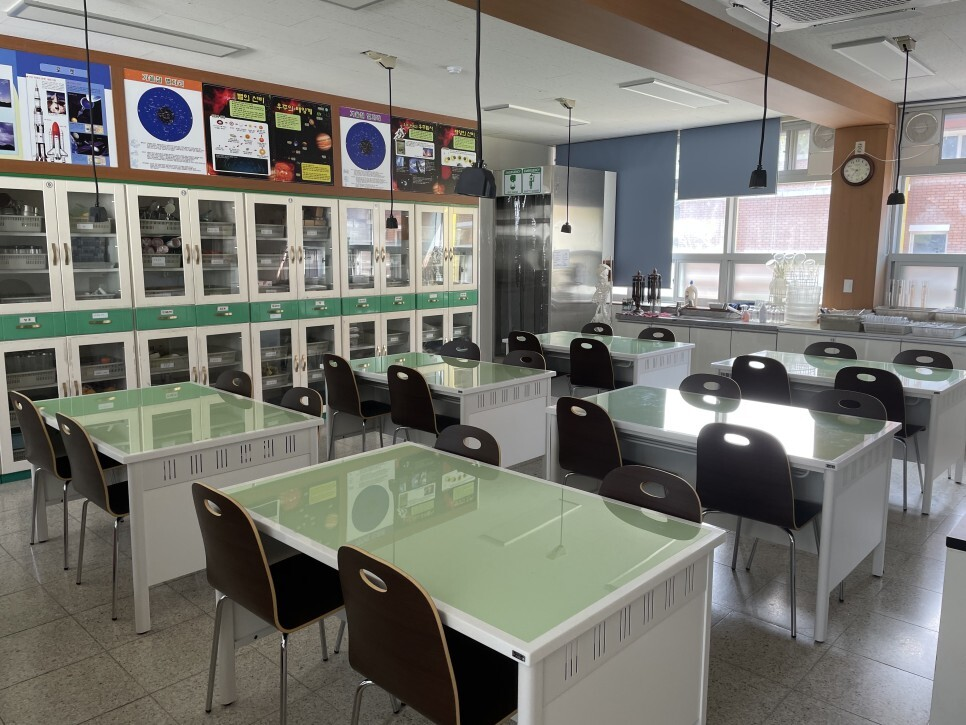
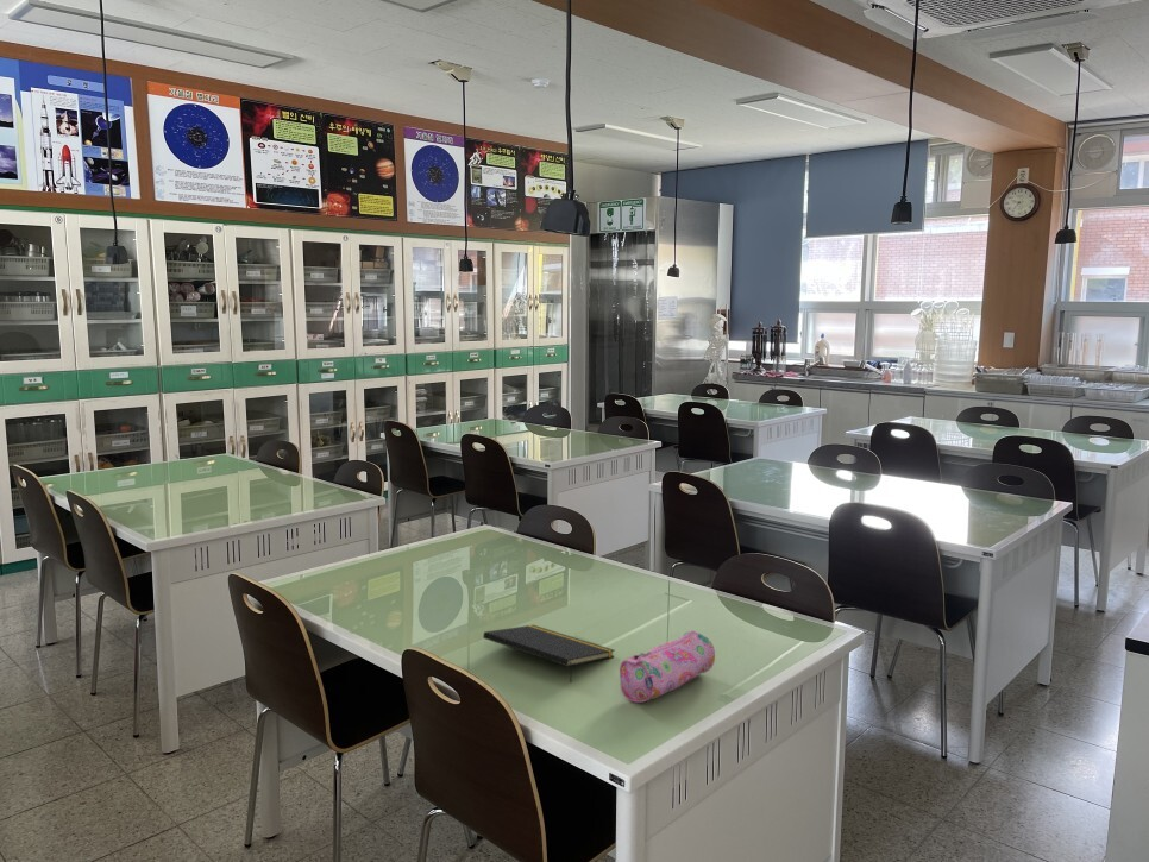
+ notepad [482,624,616,684]
+ pencil case [619,629,716,704]
